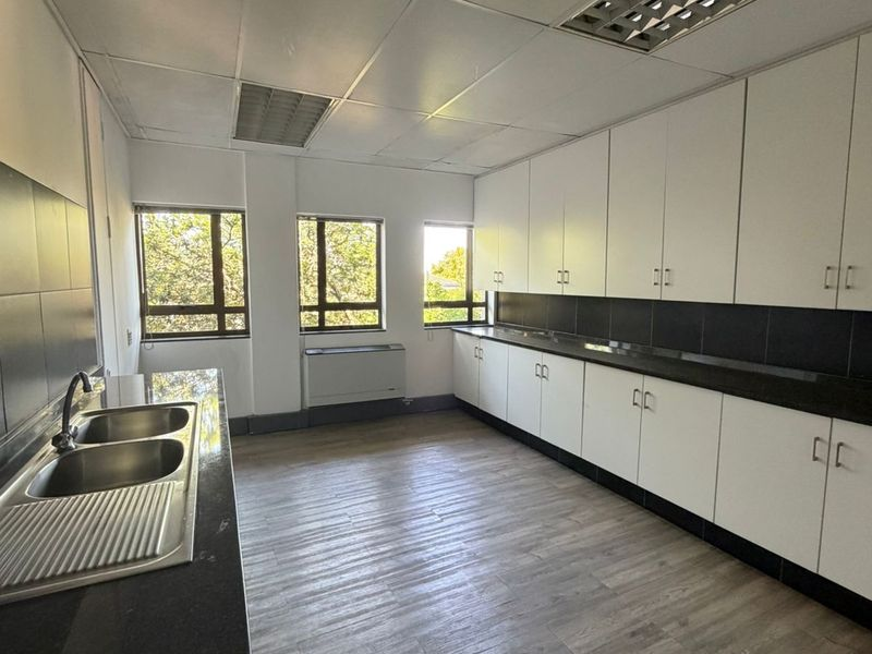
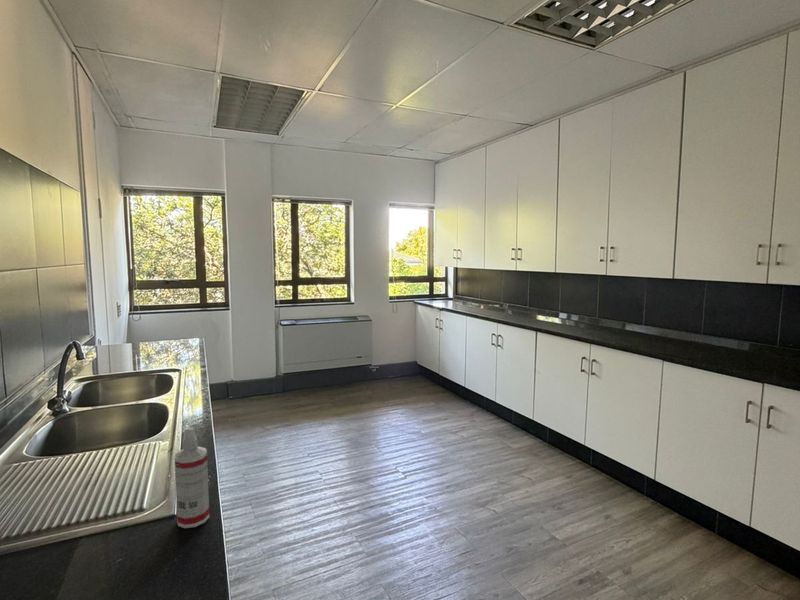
+ spray bottle [173,425,210,529]
